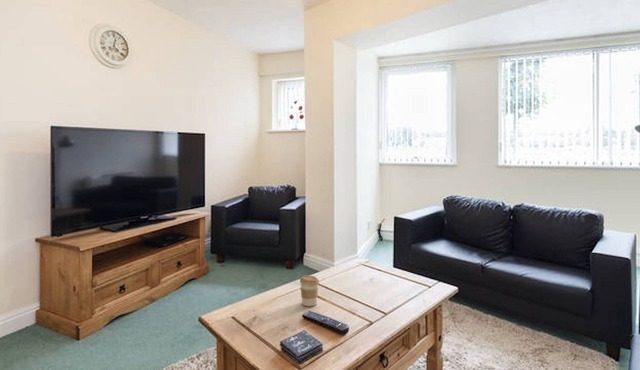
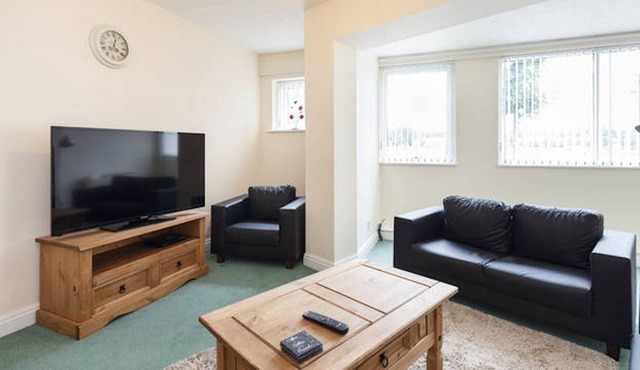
- coffee cup [299,274,320,307]
